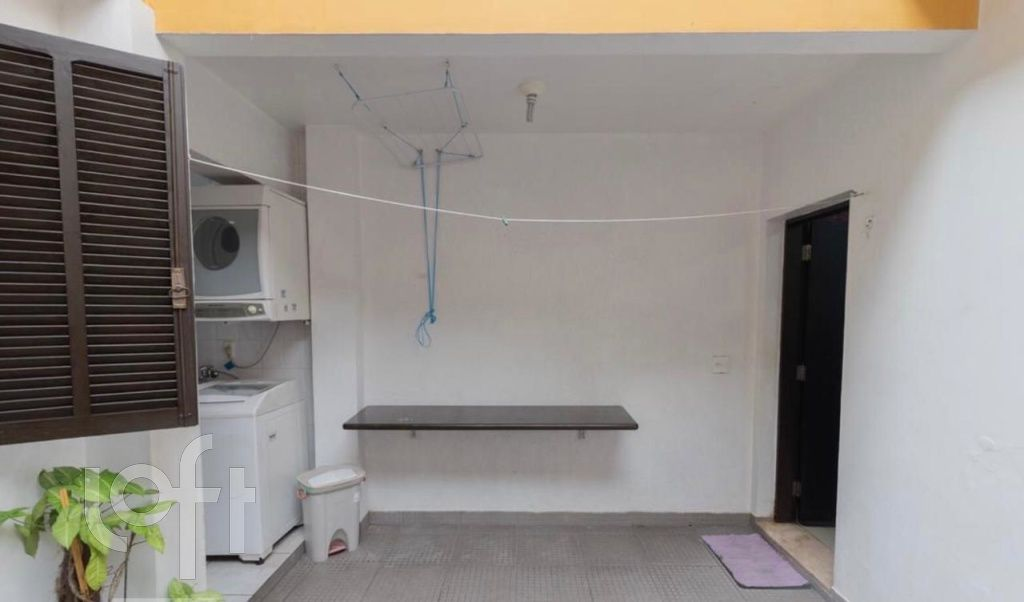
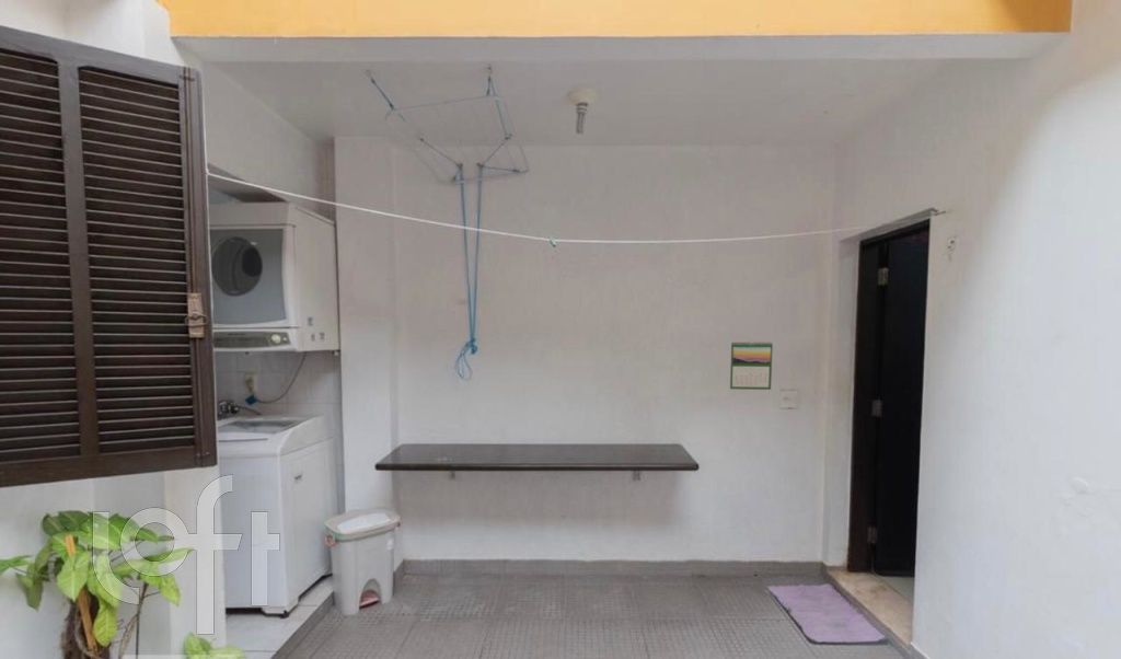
+ calendar [729,339,774,391]
